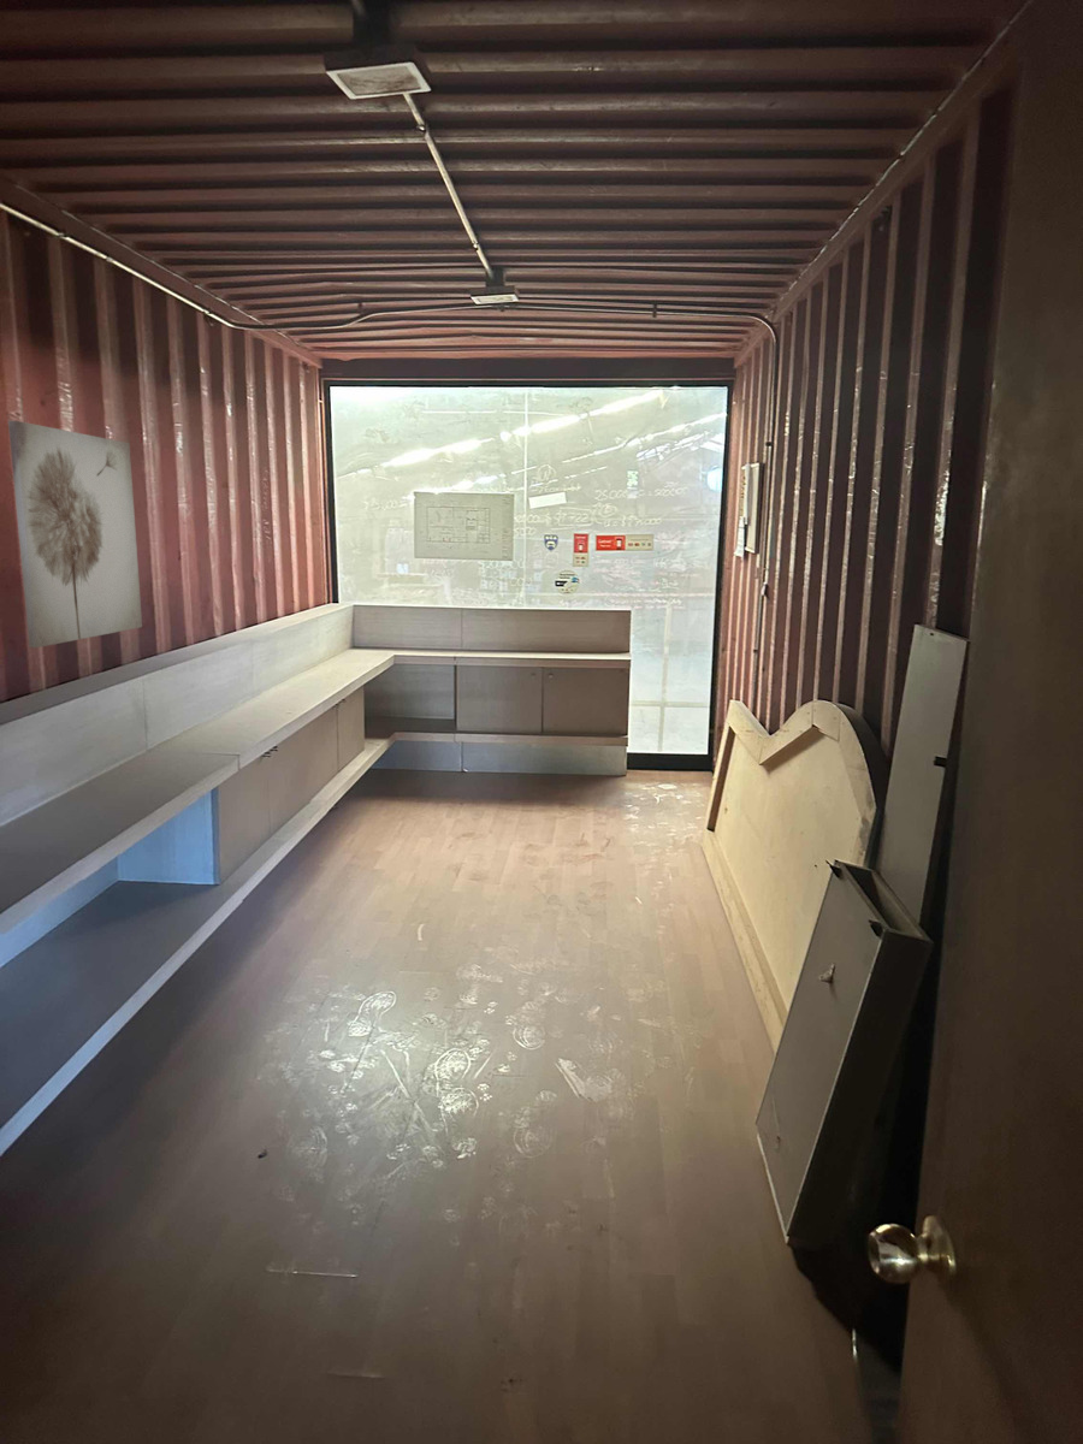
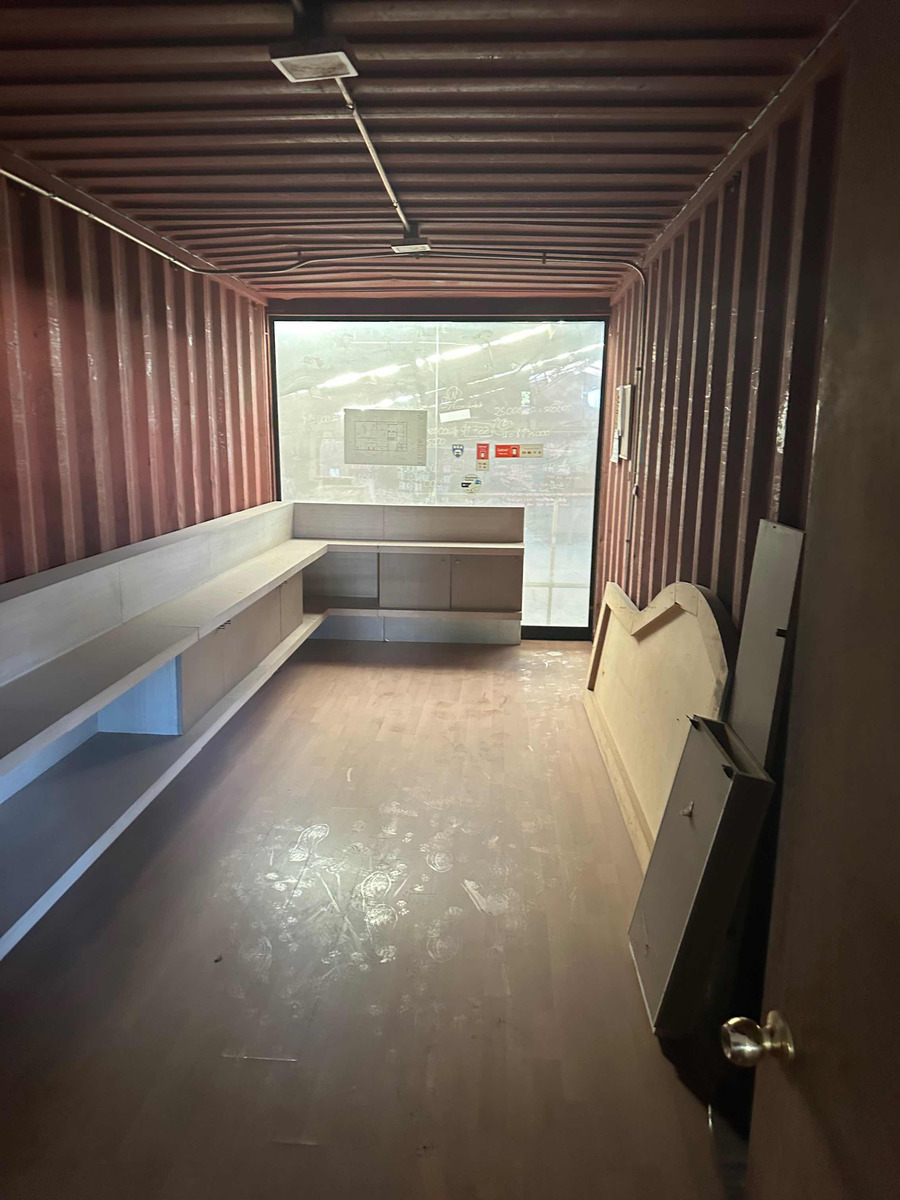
- wall art [7,419,143,649]
